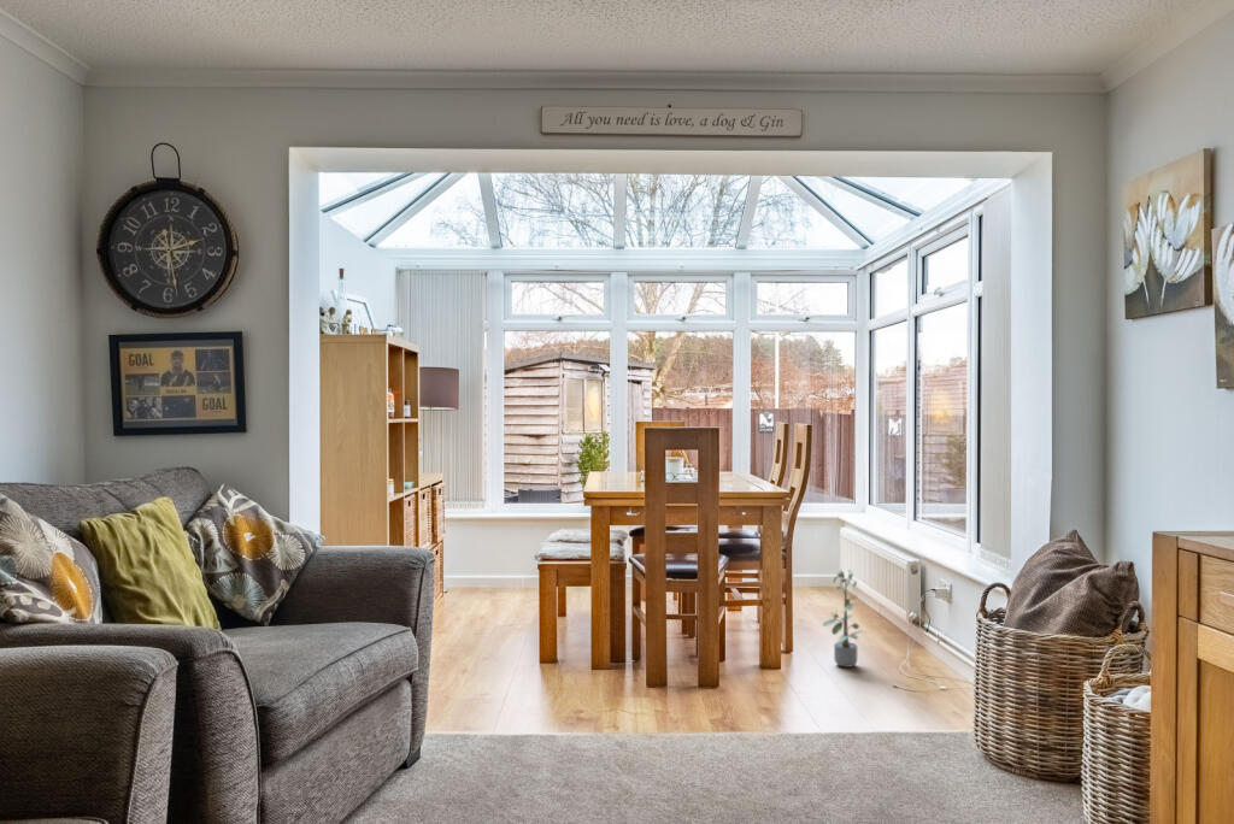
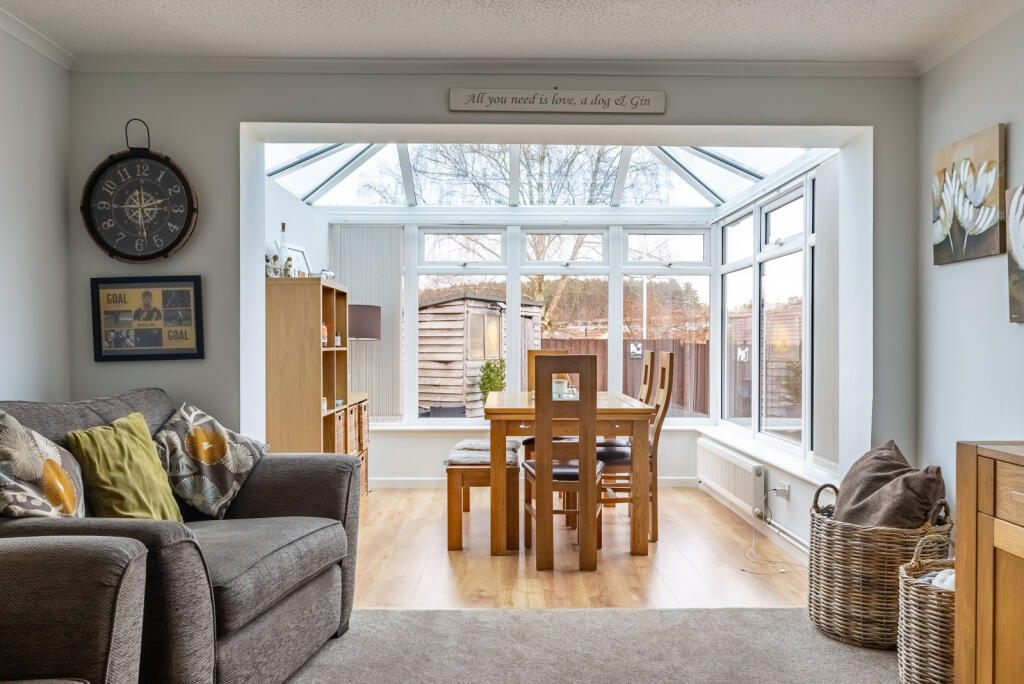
- potted plant [822,569,862,669]
